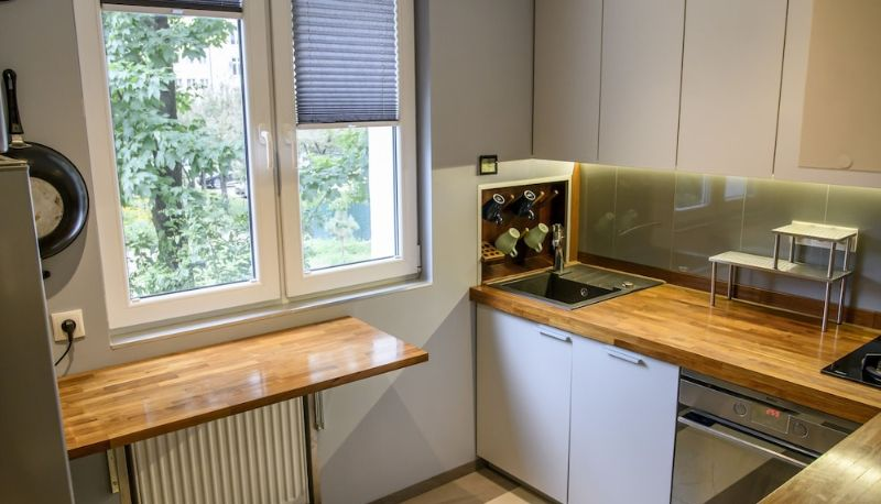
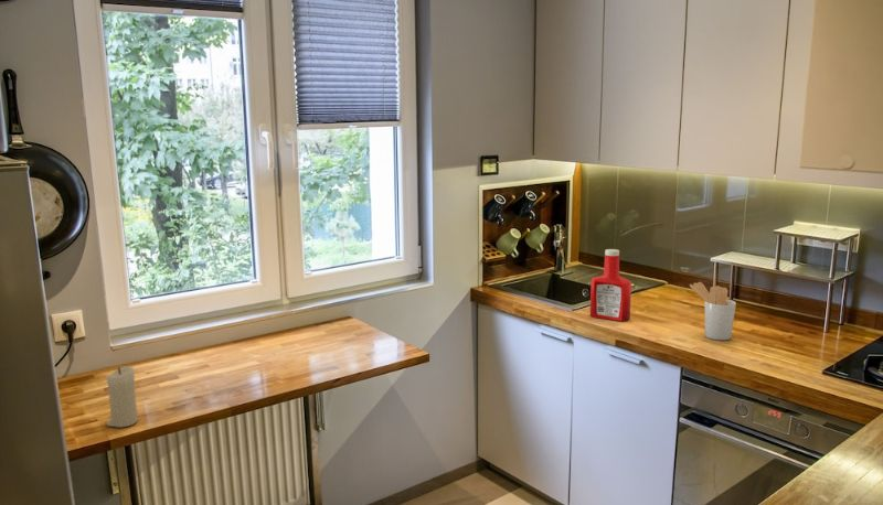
+ soap bottle [589,248,632,322]
+ candle [105,365,139,429]
+ utensil holder [689,281,737,341]
